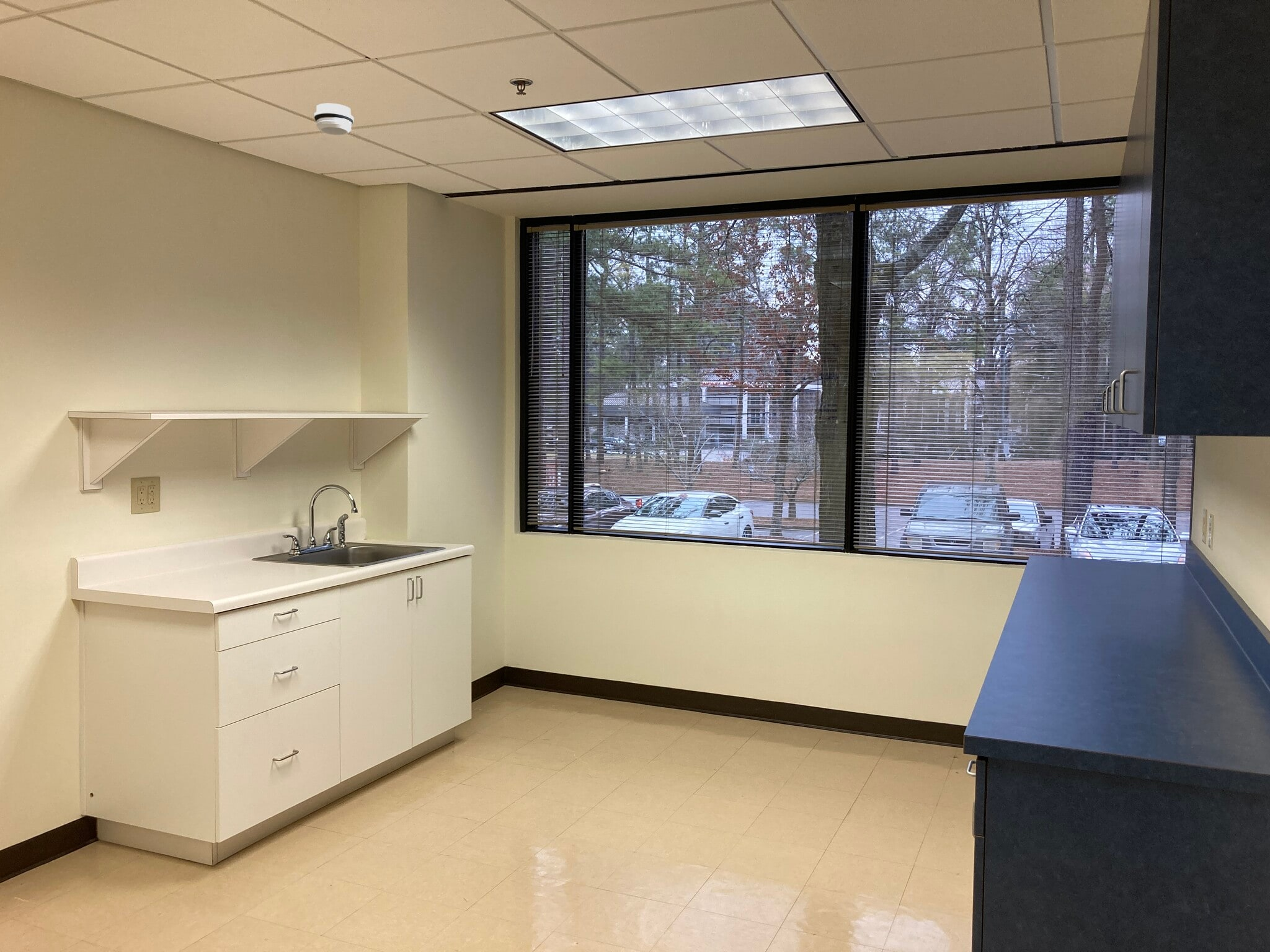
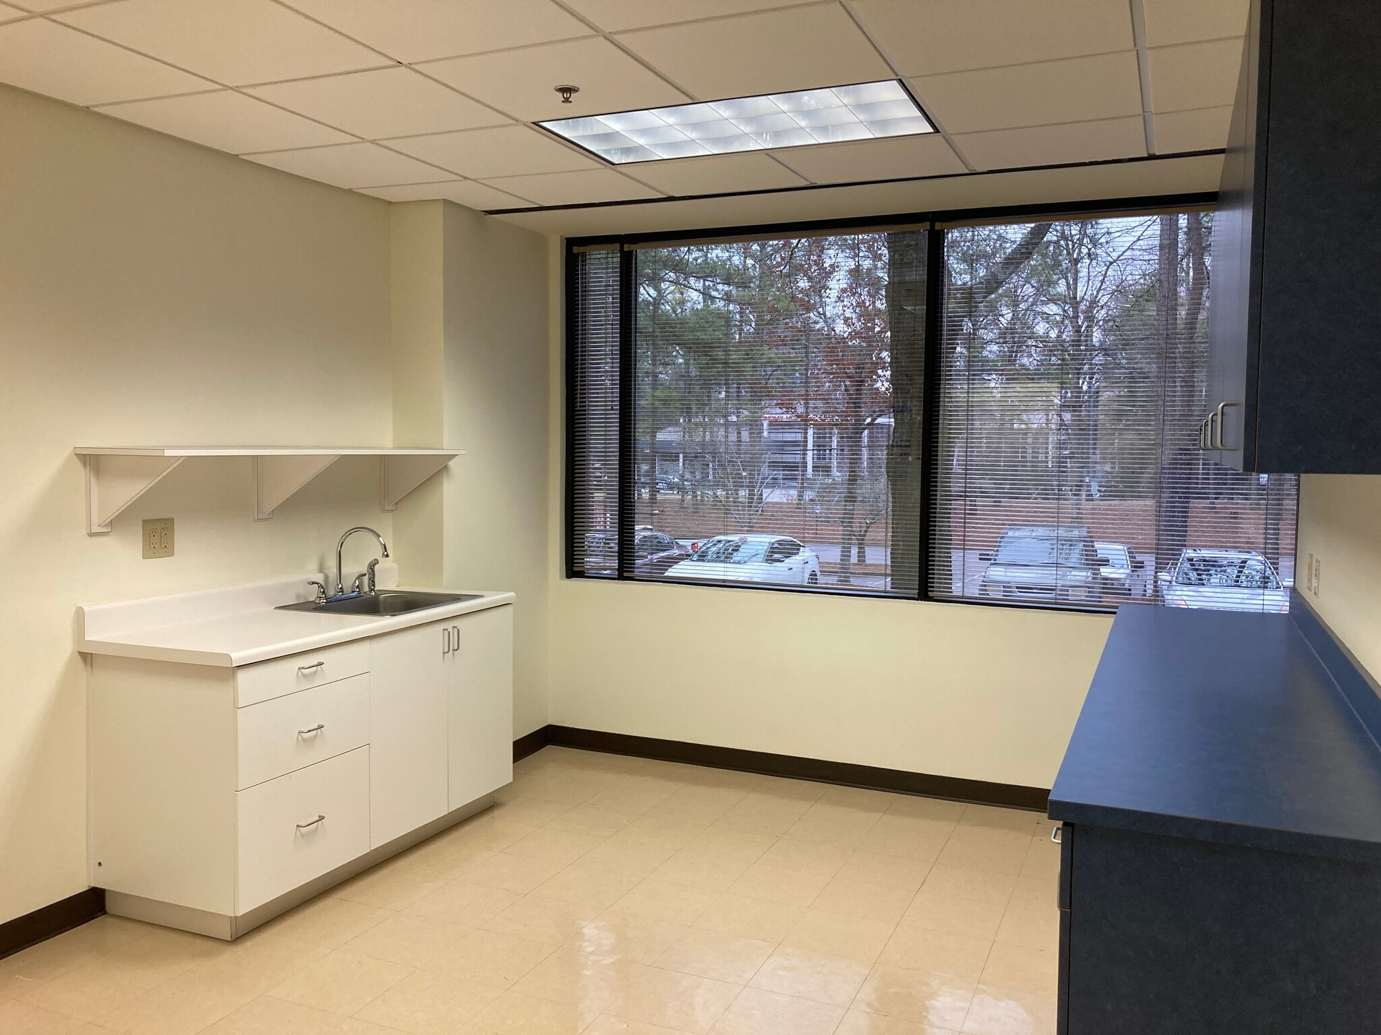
- smoke detector [313,103,355,136]
